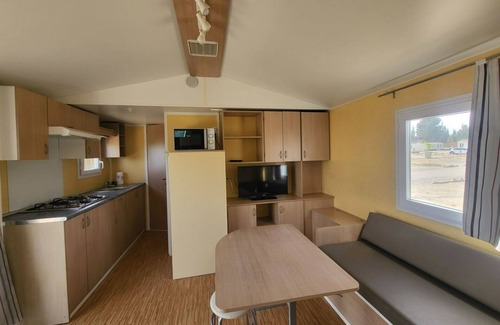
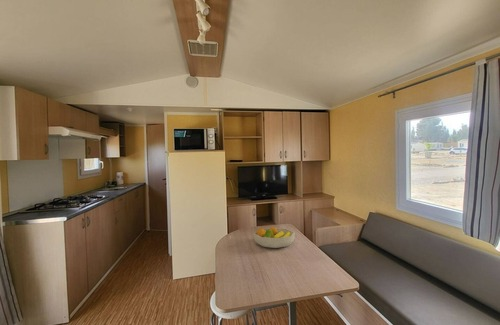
+ fruit bowl [253,225,296,249]
